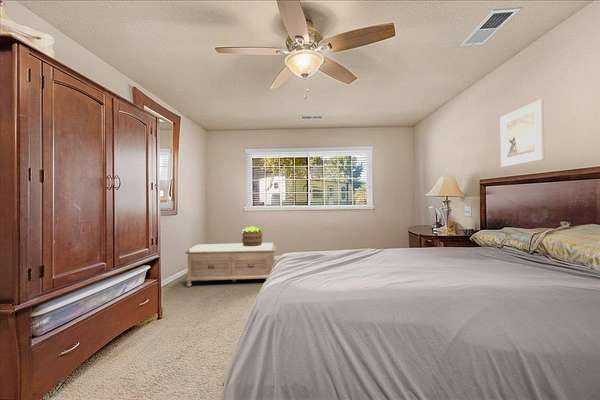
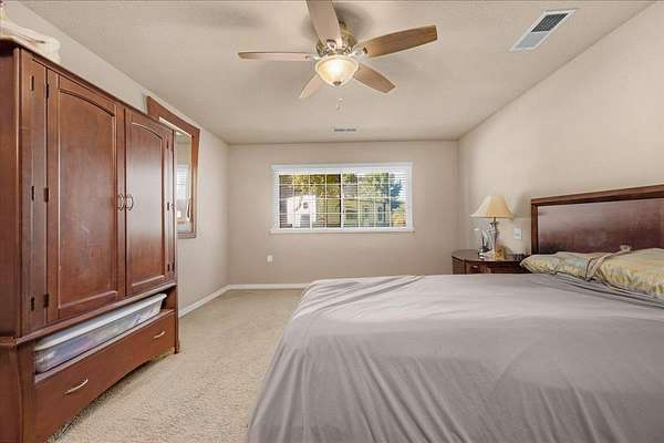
- potted plant [241,225,264,247]
- bench [184,242,277,288]
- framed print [499,98,546,168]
